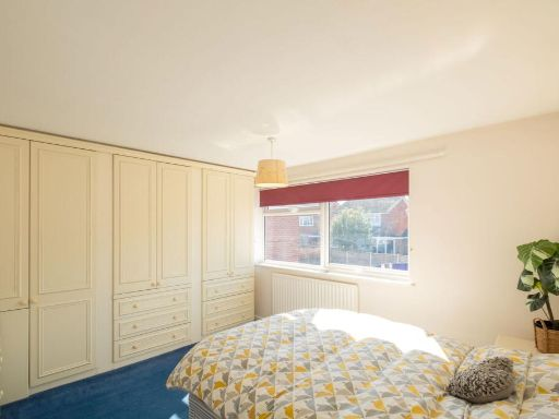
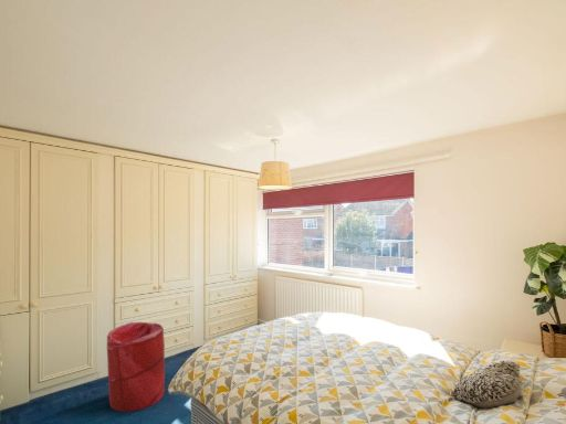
+ laundry hamper [106,321,166,413]
